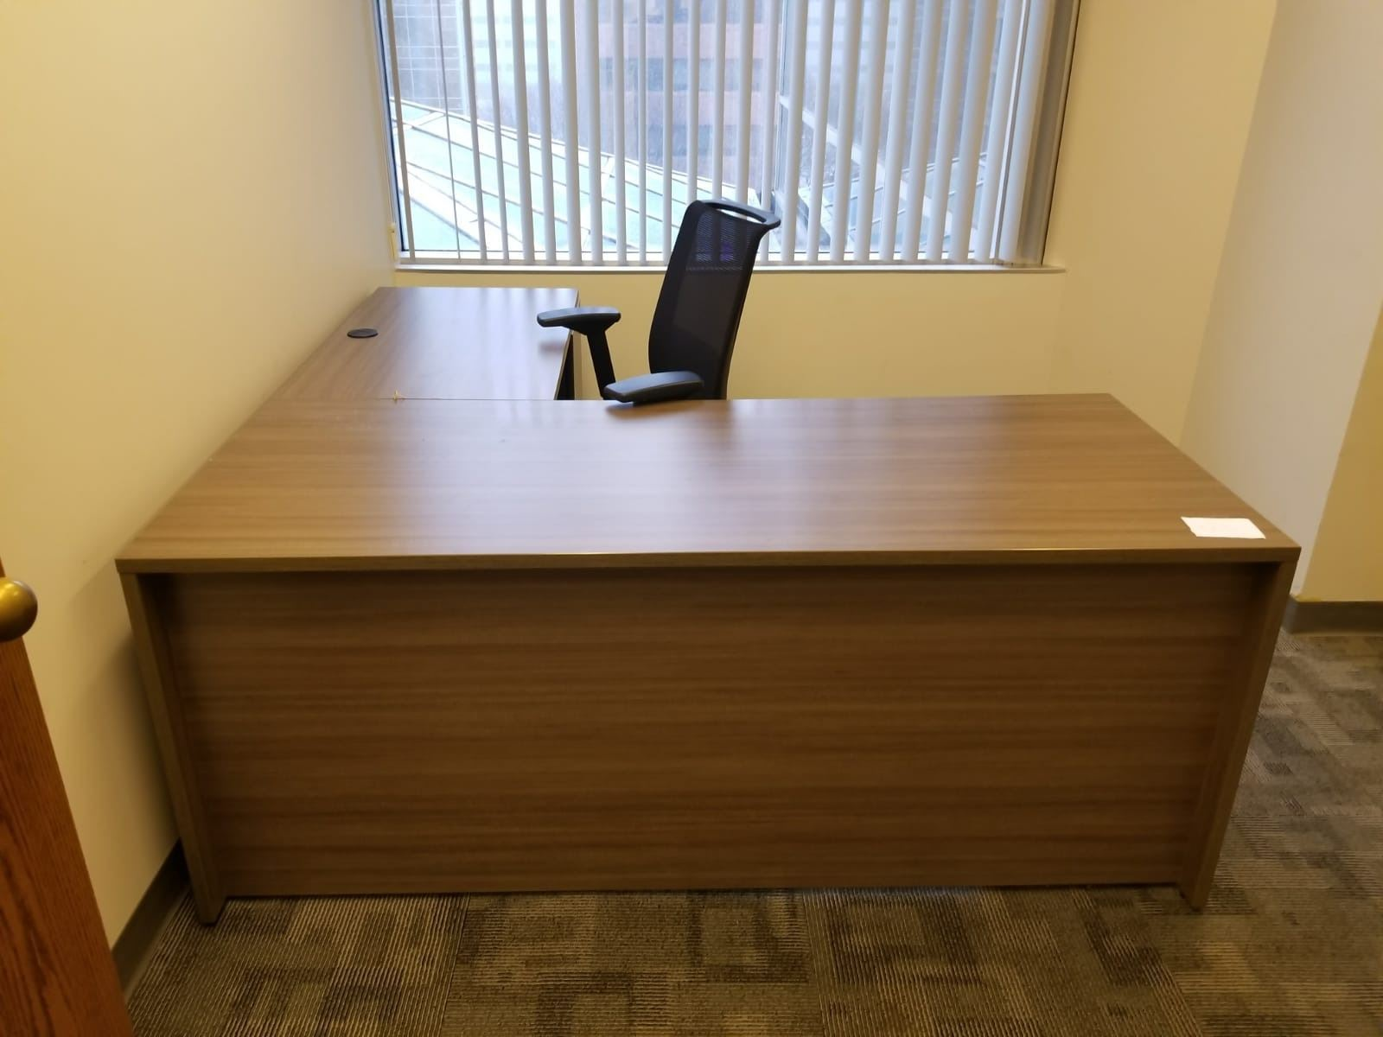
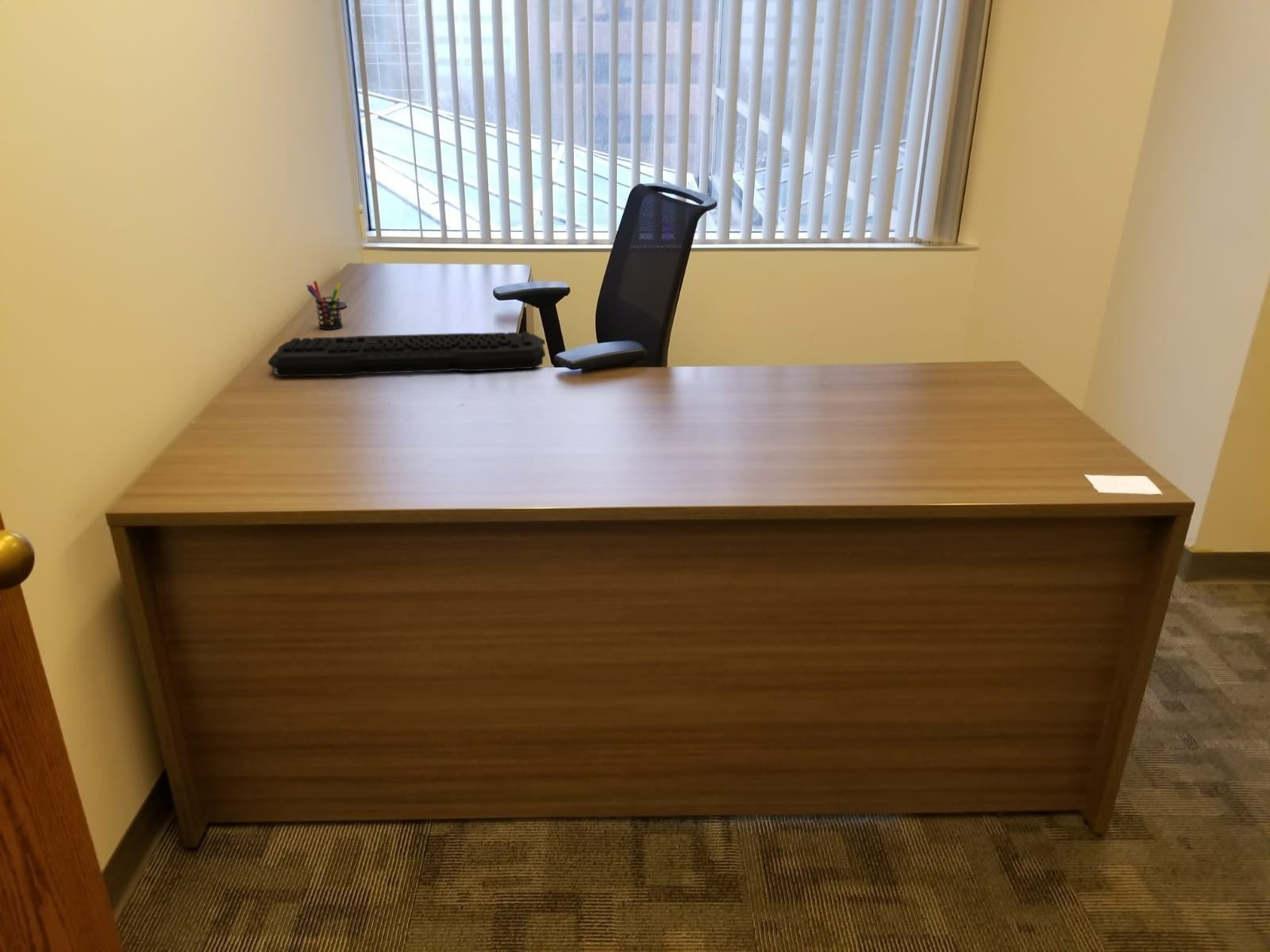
+ keyboard [267,331,546,378]
+ pen holder [306,280,344,330]
